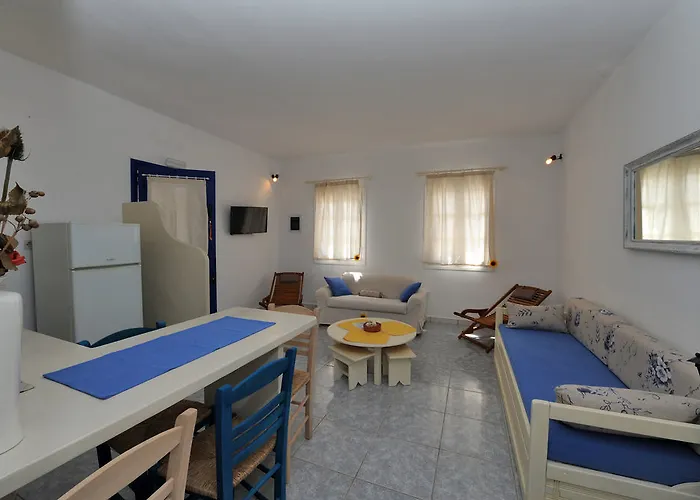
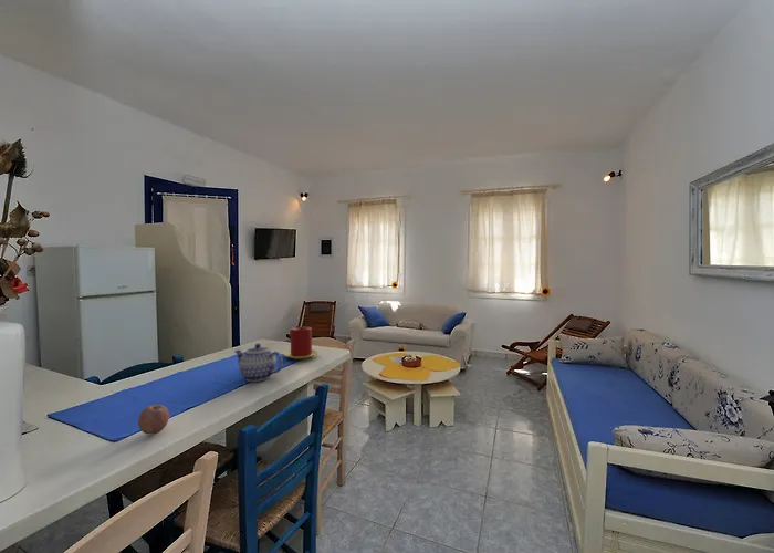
+ candle [282,325,320,361]
+ teapot [233,343,284,383]
+ fruit [137,404,170,436]
